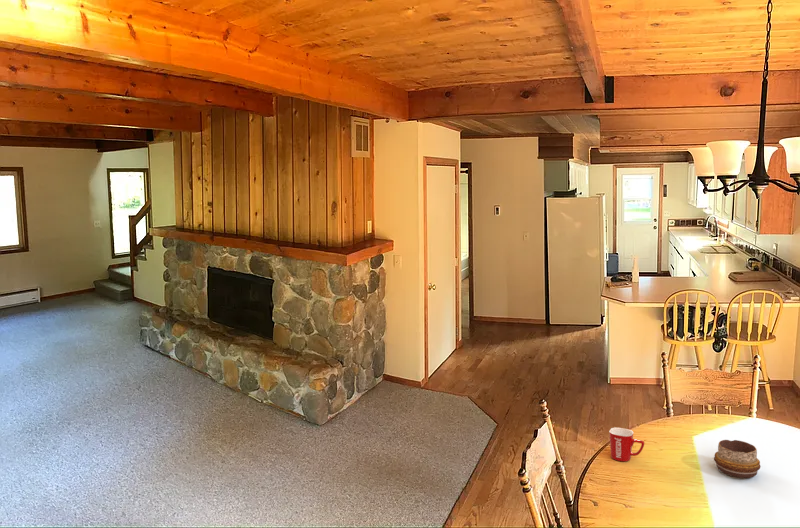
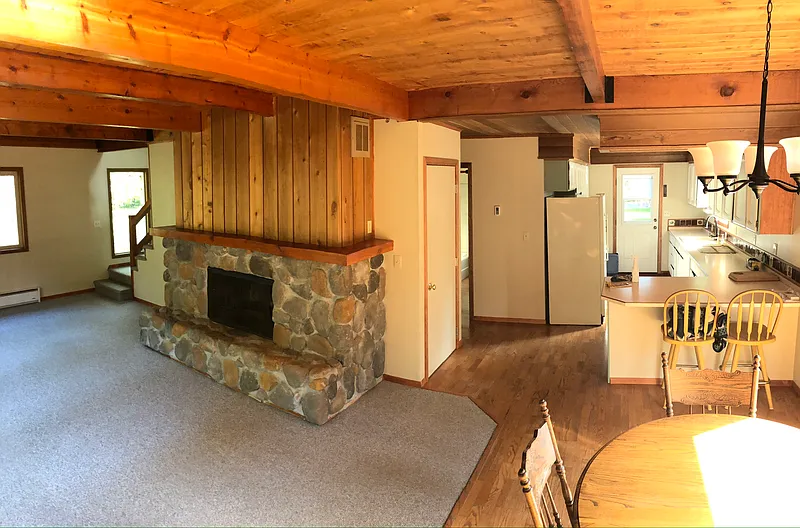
- decorative bowl [713,439,761,479]
- mug [608,427,645,462]
